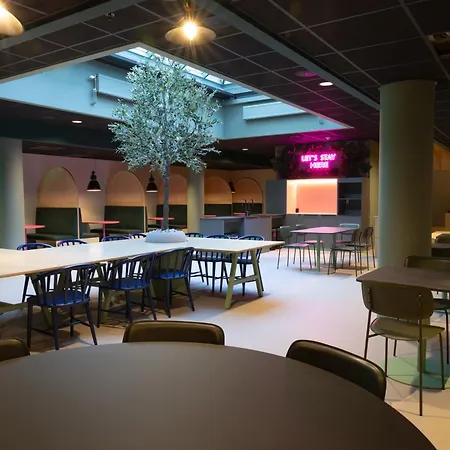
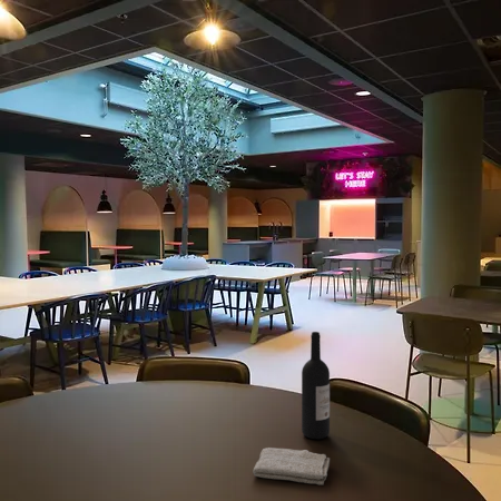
+ wine bottle [301,331,331,440]
+ washcloth [252,446,331,487]
